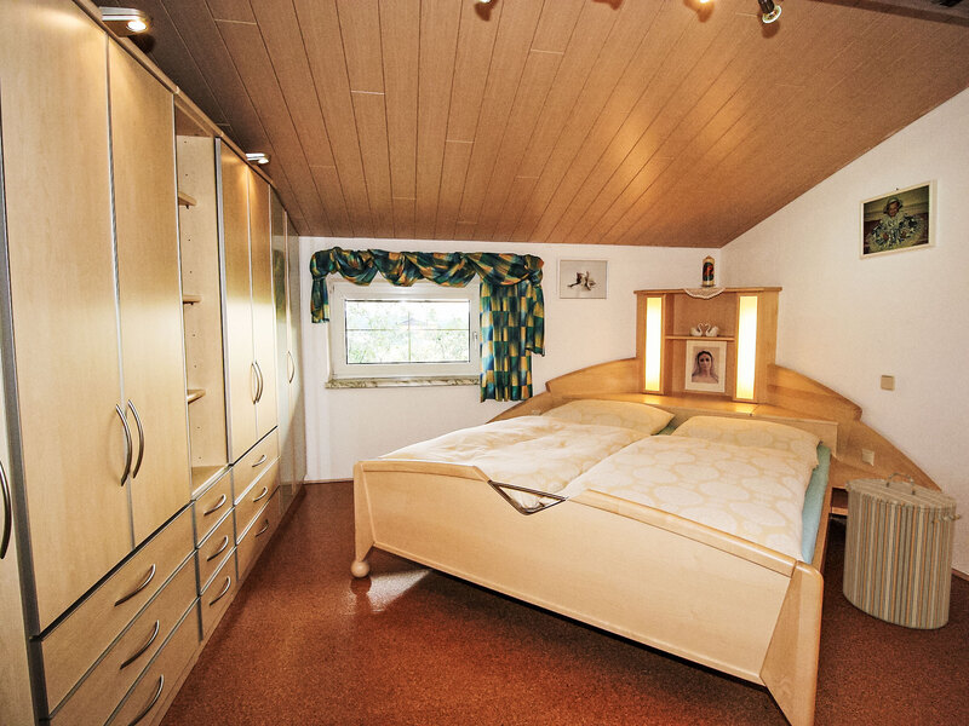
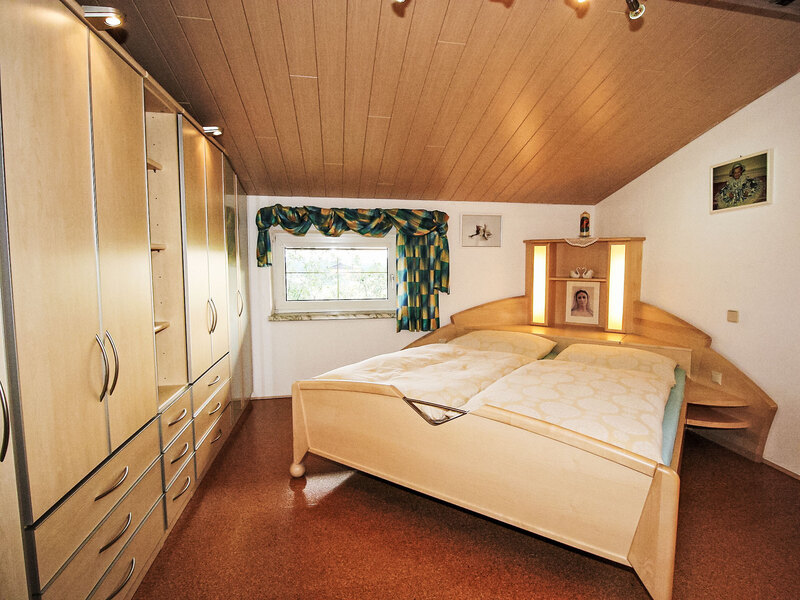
- laundry hamper [842,471,964,630]
